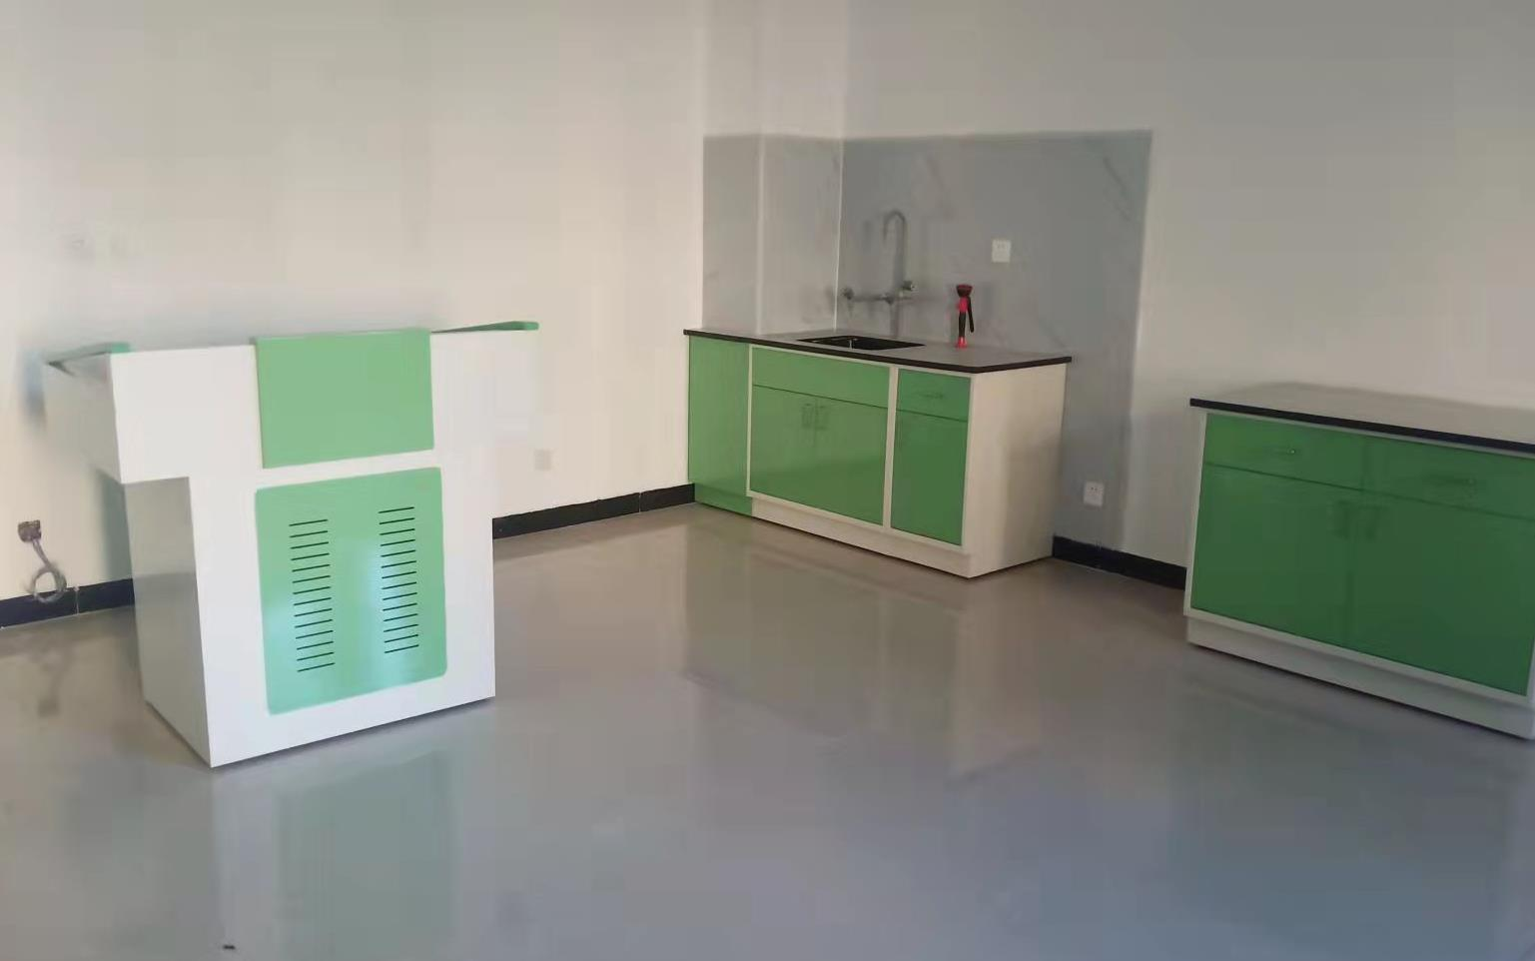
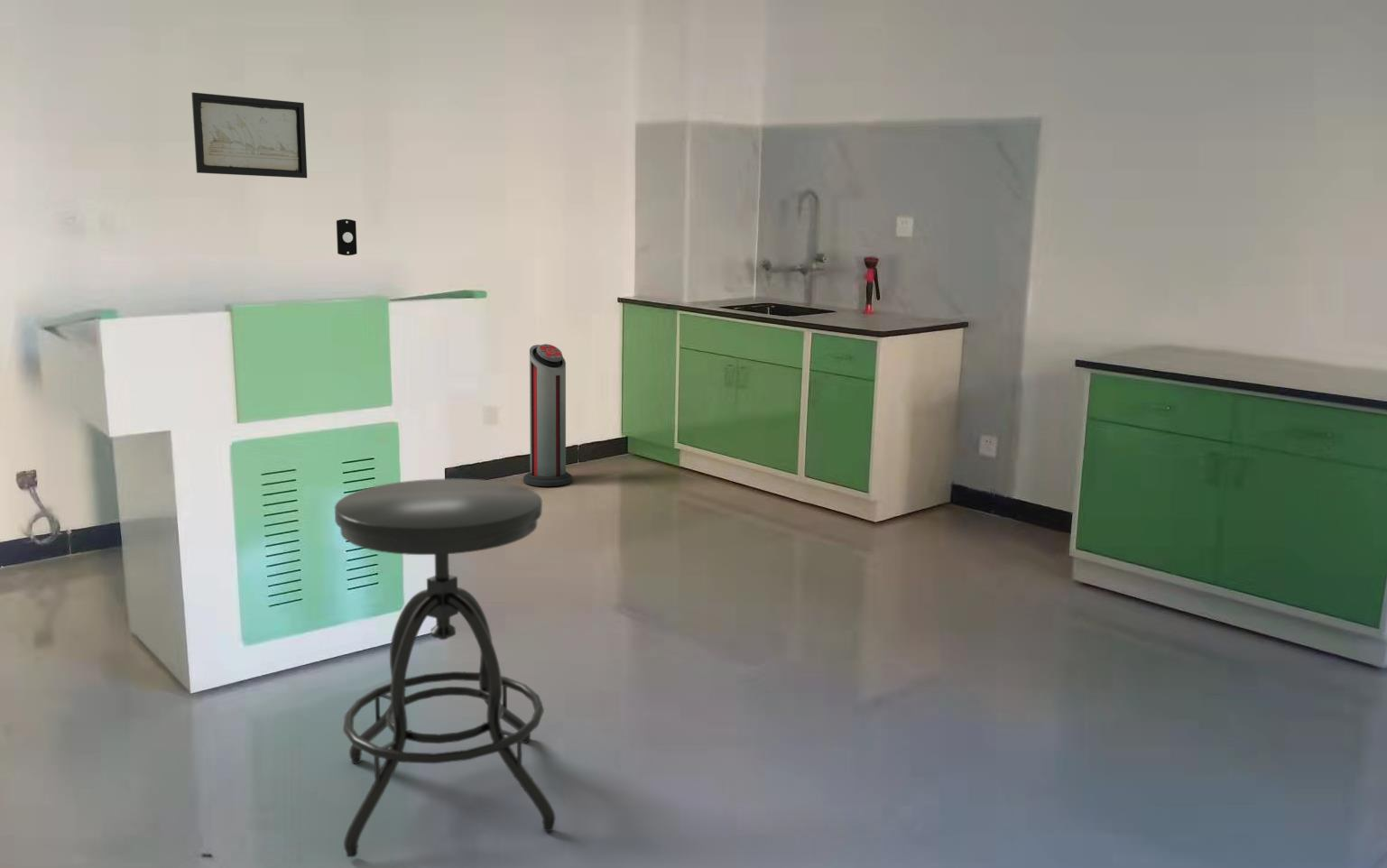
+ wall art [190,91,308,179]
+ stool [334,478,557,858]
+ light switch [336,218,358,256]
+ air purifier [522,343,574,487]
